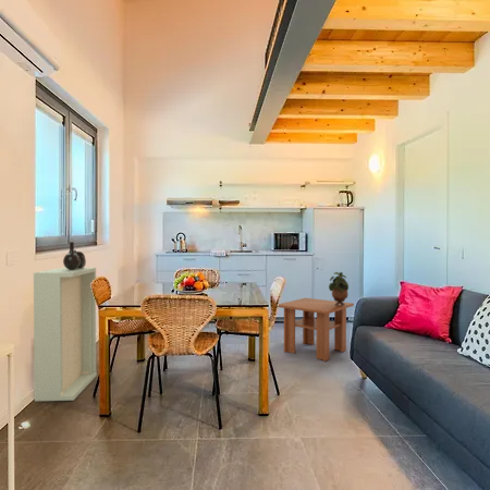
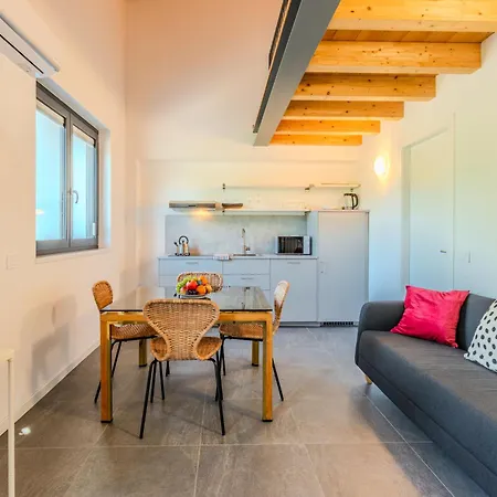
- coffee table [277,297,355,363]
- decorative vase [62,241,87,270]
- storage cabinet [33,267,98,402]
- potted plant [328,271,350,306]
